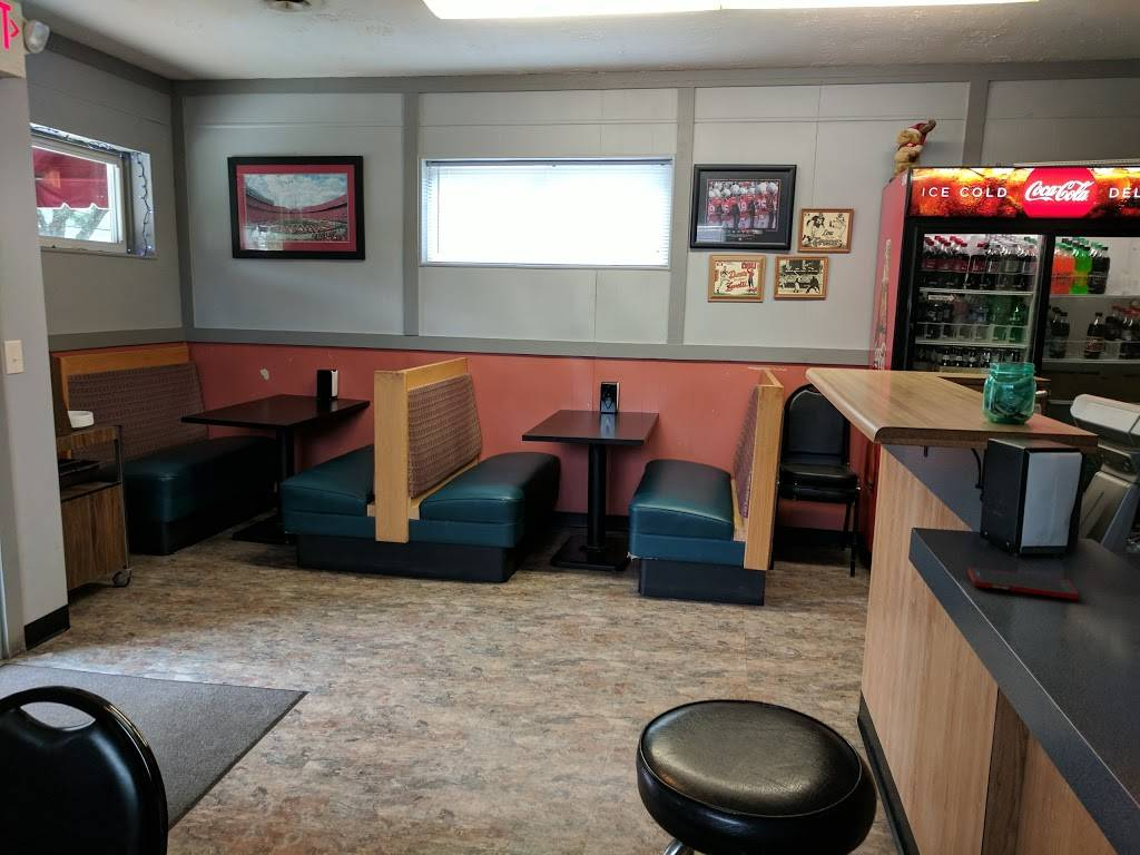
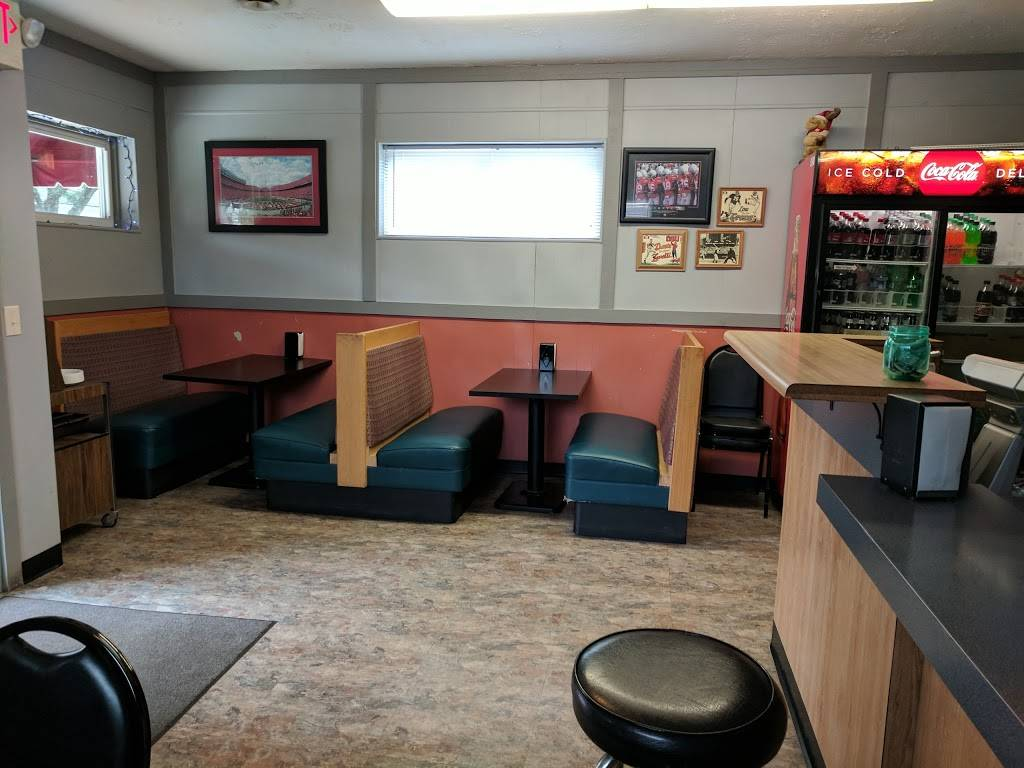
- cell phone [967,566,1079,600]
